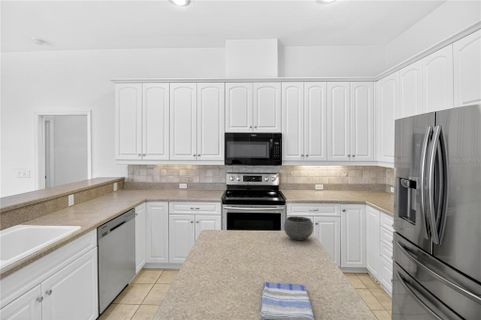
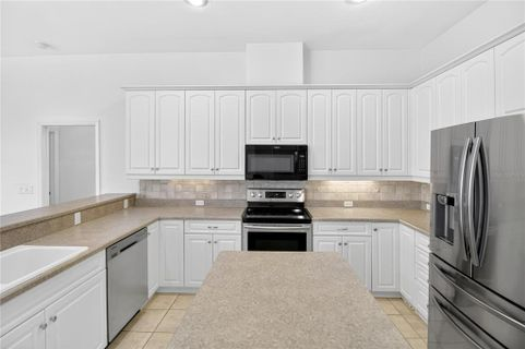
- dish towel [258,281,315,320]
- bowl [283,215,314,241]
